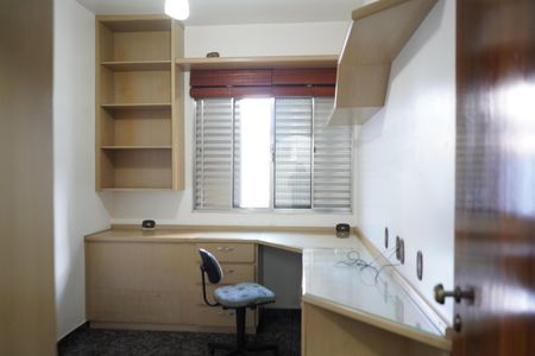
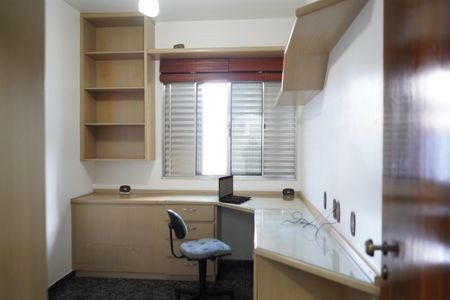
+ laptop [218,174,252,205]
